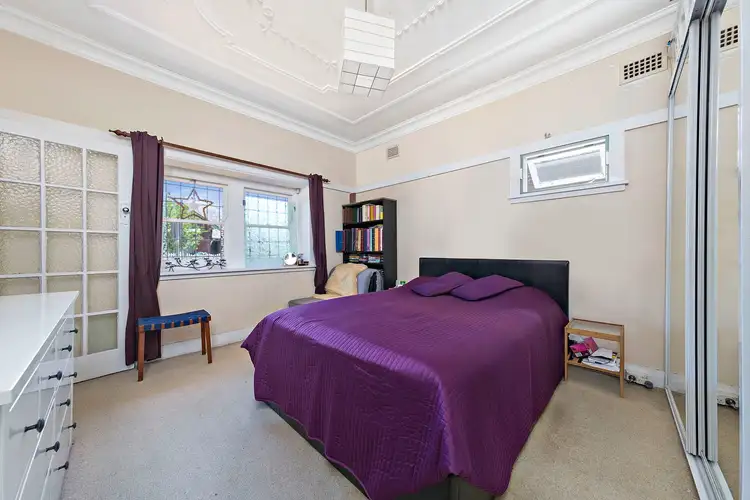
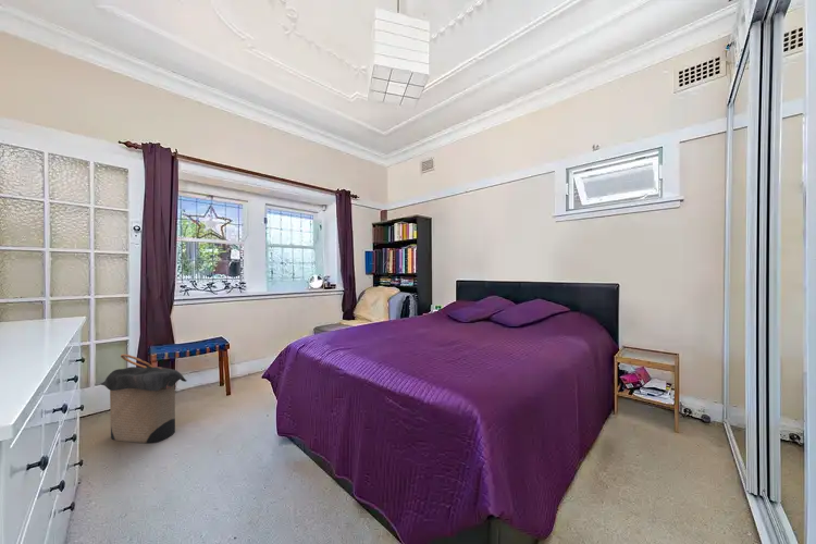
+ laundry hamper [99,353,188,444]
